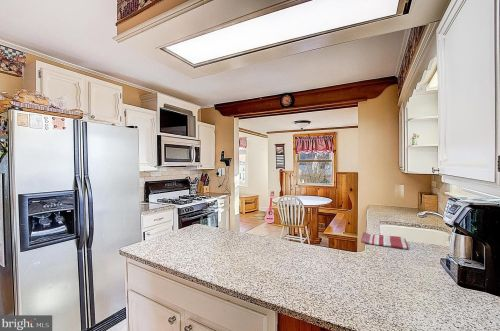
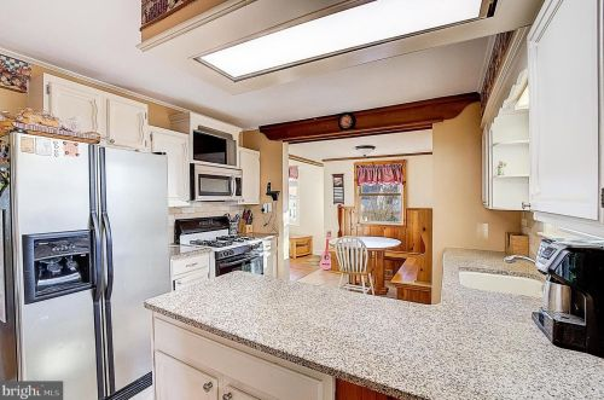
- dish towel [360,231,409,250]
